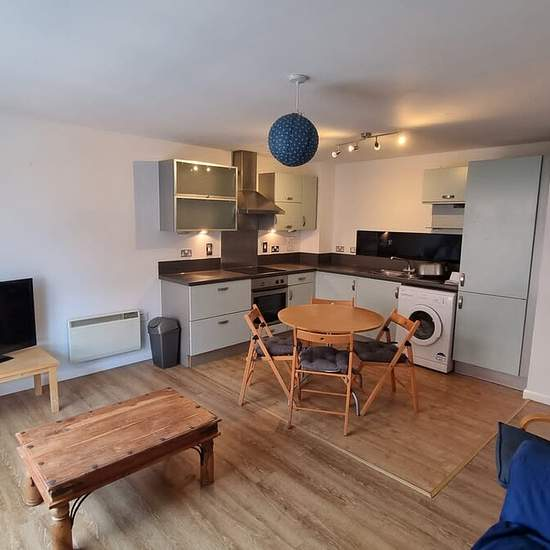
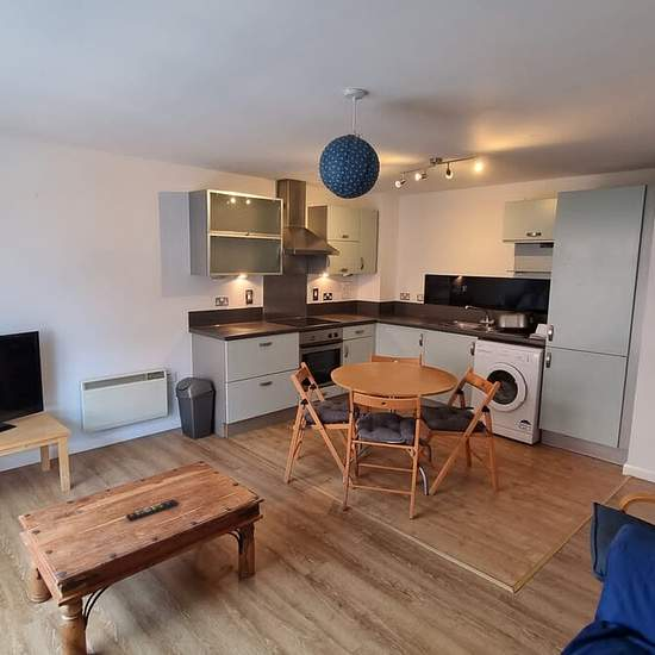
+ remote control [125,499,180,522]
